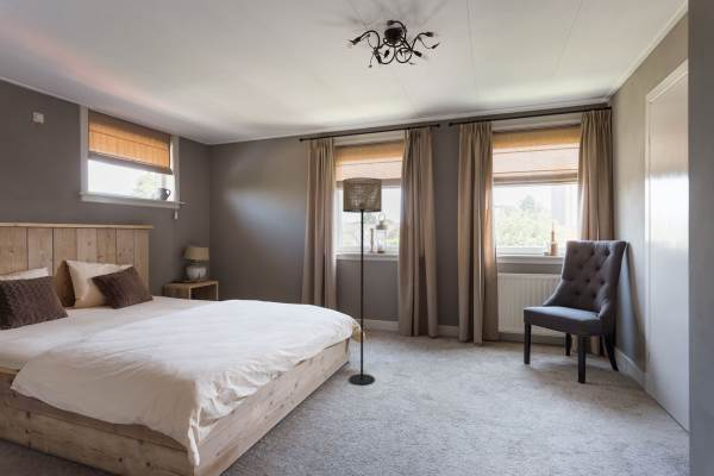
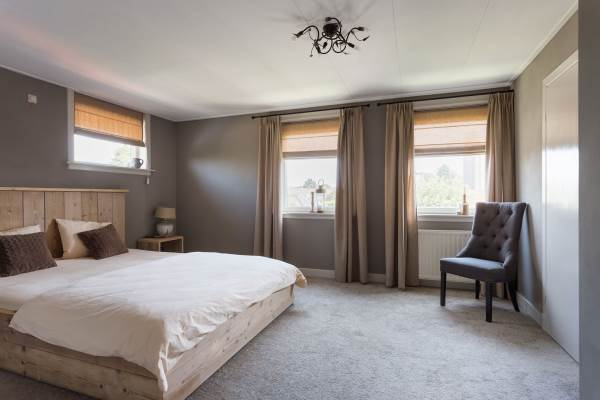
- floor lamp [342,176,383,386]
